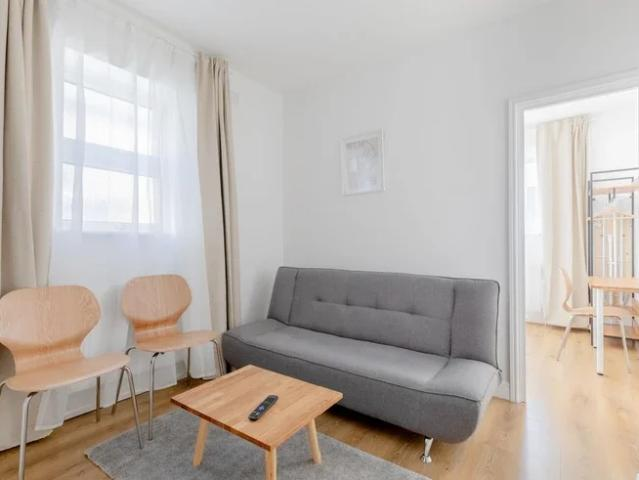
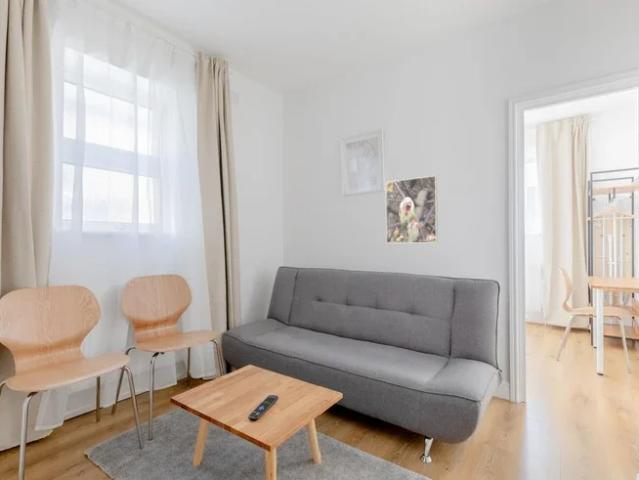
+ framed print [385,175,439,244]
